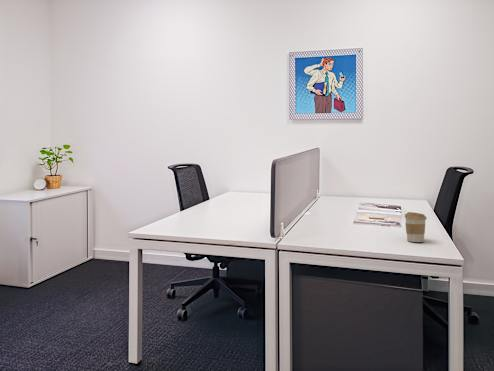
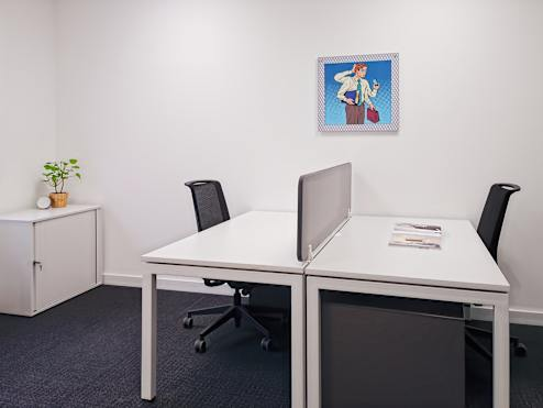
- coffee cup [404,211,428,243]
